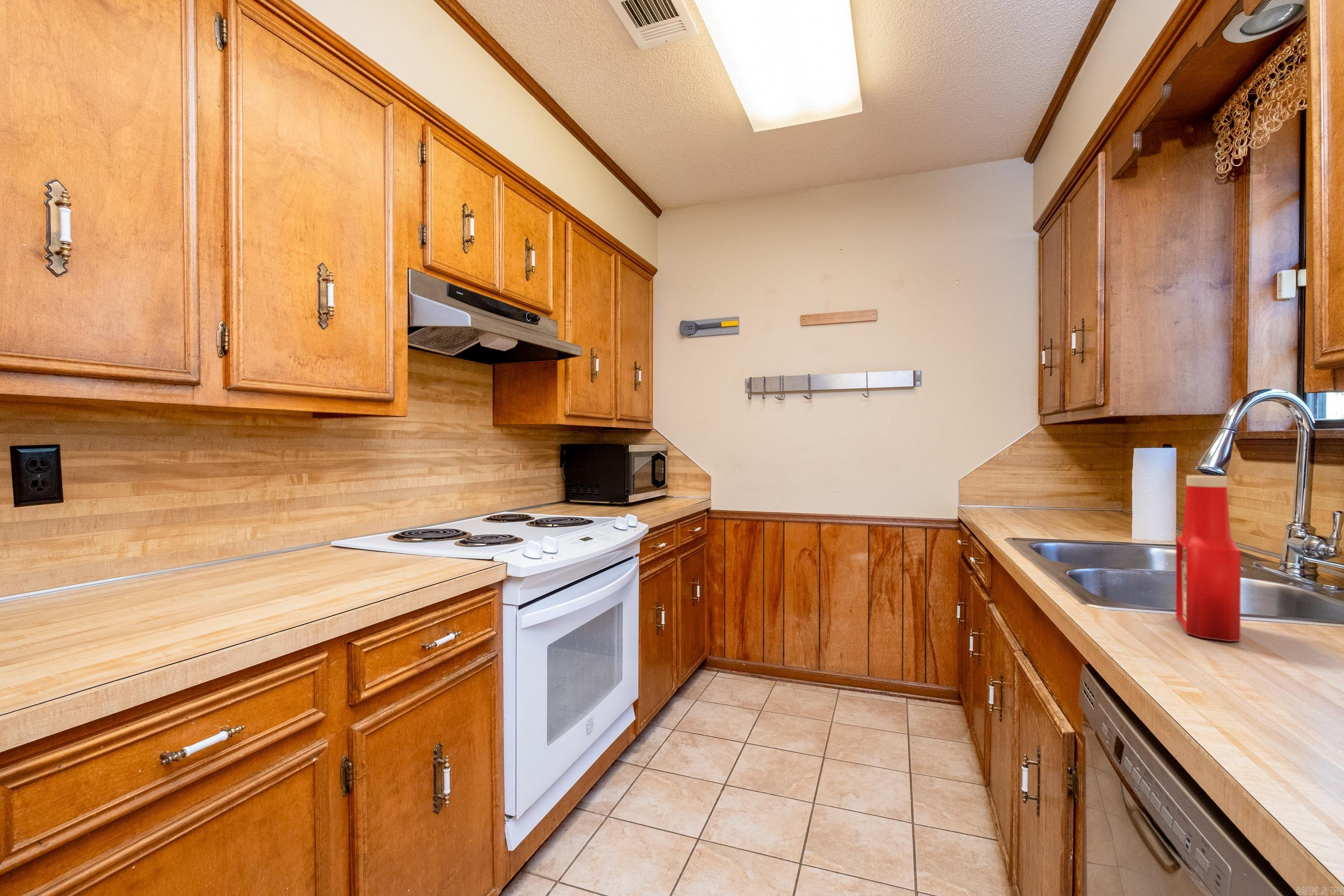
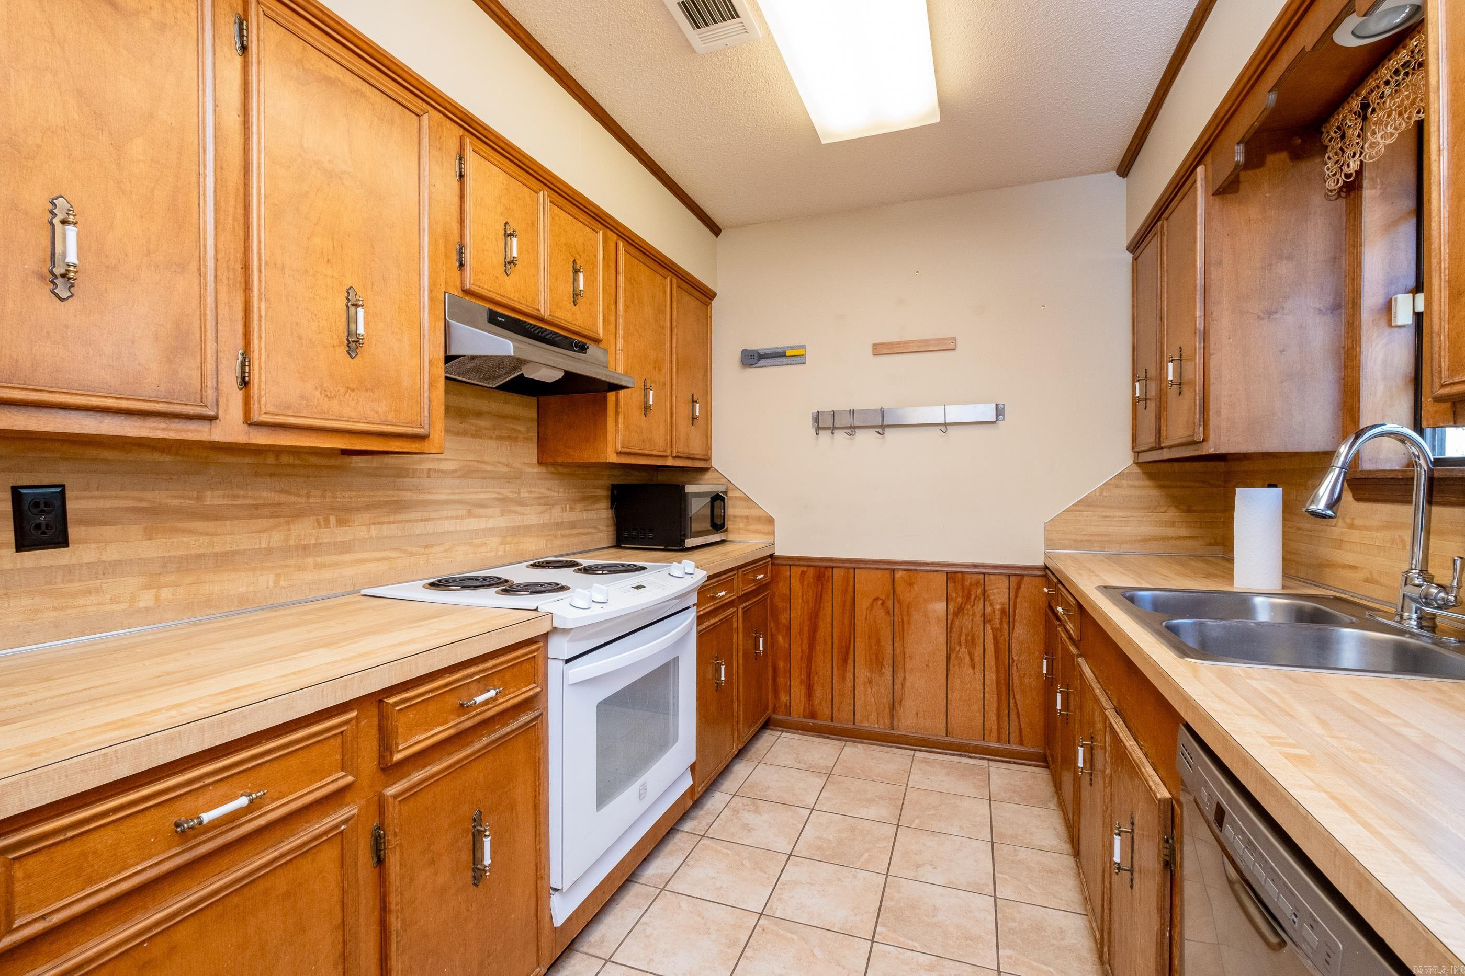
- soap bottle [1176,475,1241,642]
